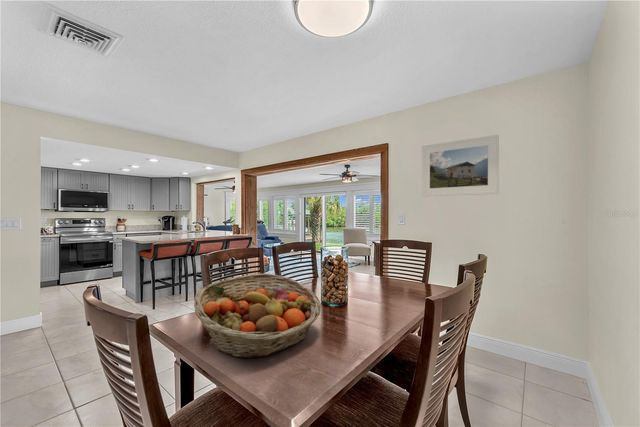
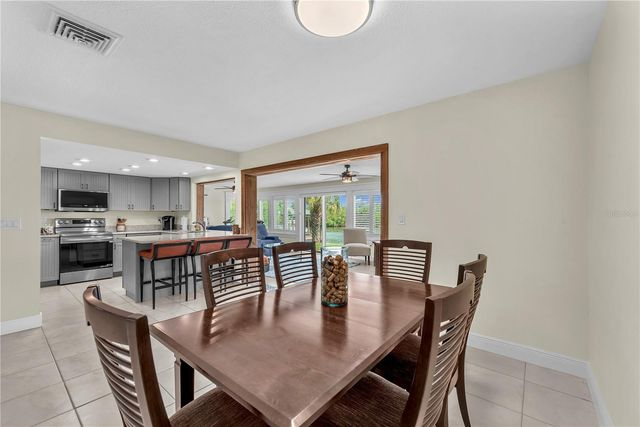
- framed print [421,134,500,198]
- fruit basket [193,273,322,359]
